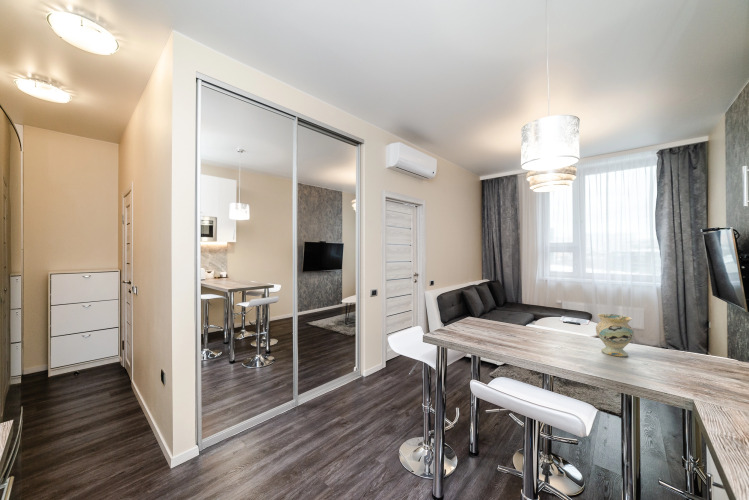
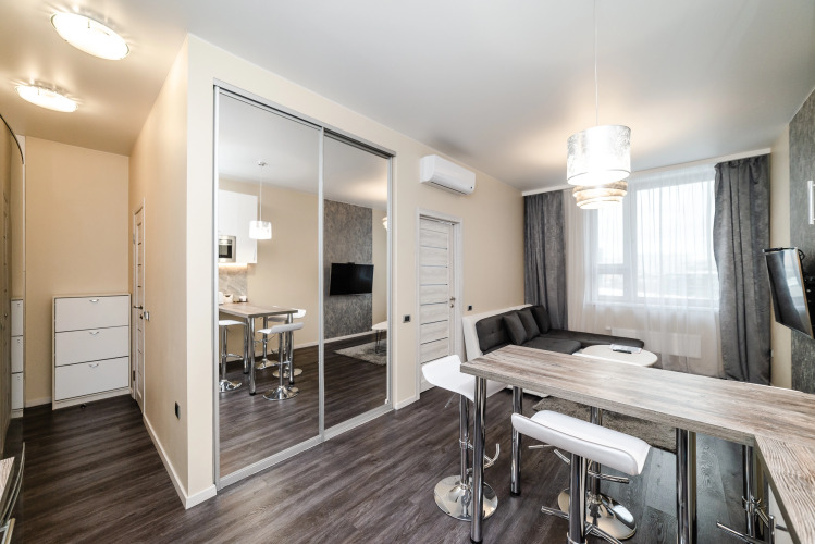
- vase [595,313,635,357]
